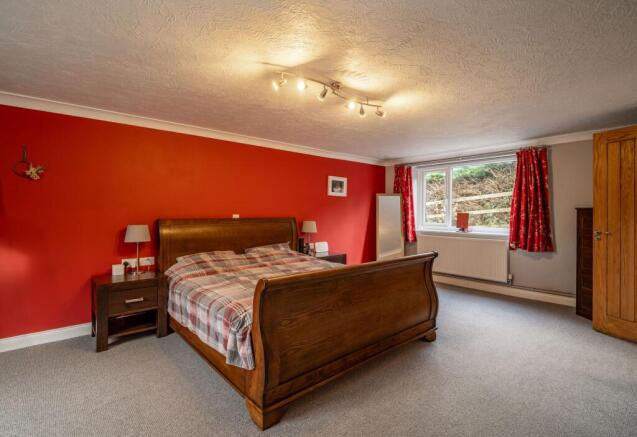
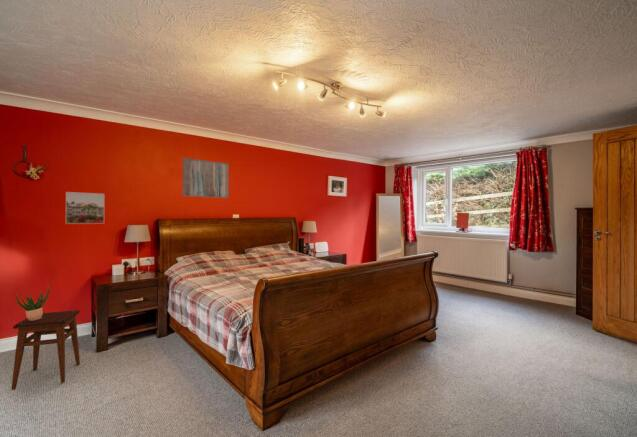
+ wall art [182,157,230,199]
+ potted plant [15,284,50,321]
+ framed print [65,191,105,225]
+ stool [10,309,81,391]
